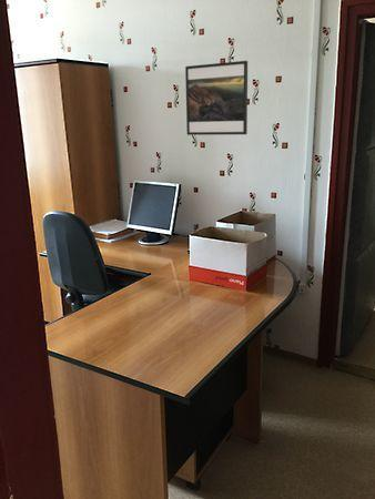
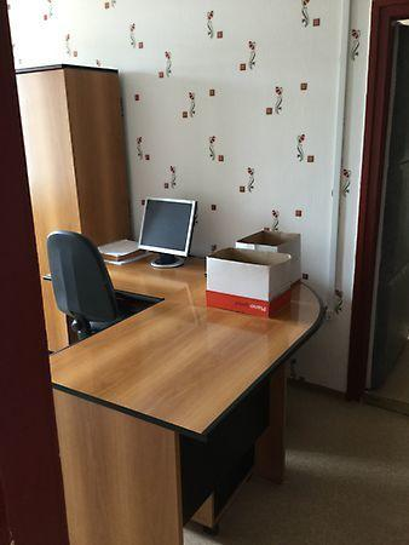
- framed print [184,60,249,136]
